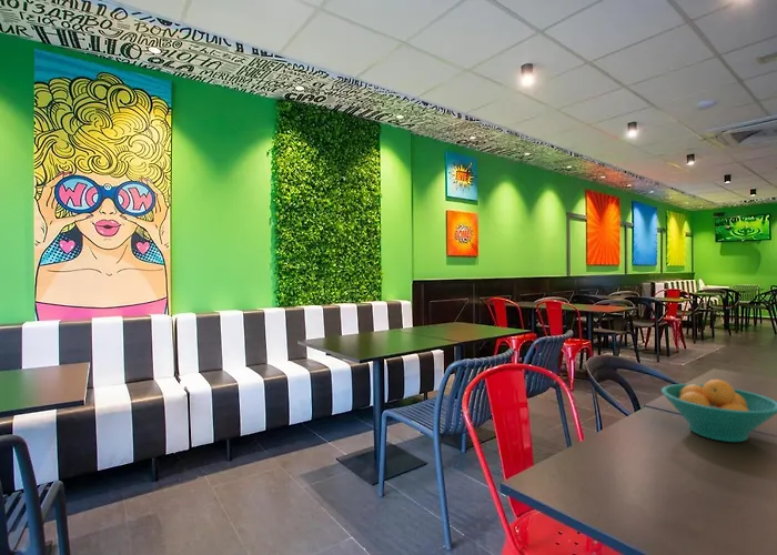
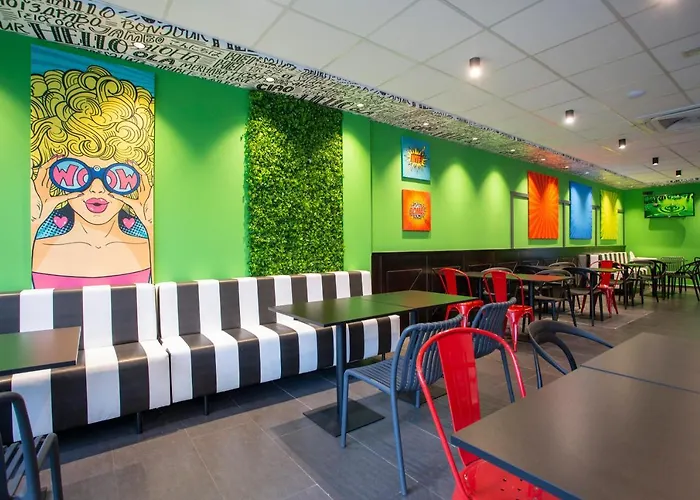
- fruit bowl [660,379,777,443]
